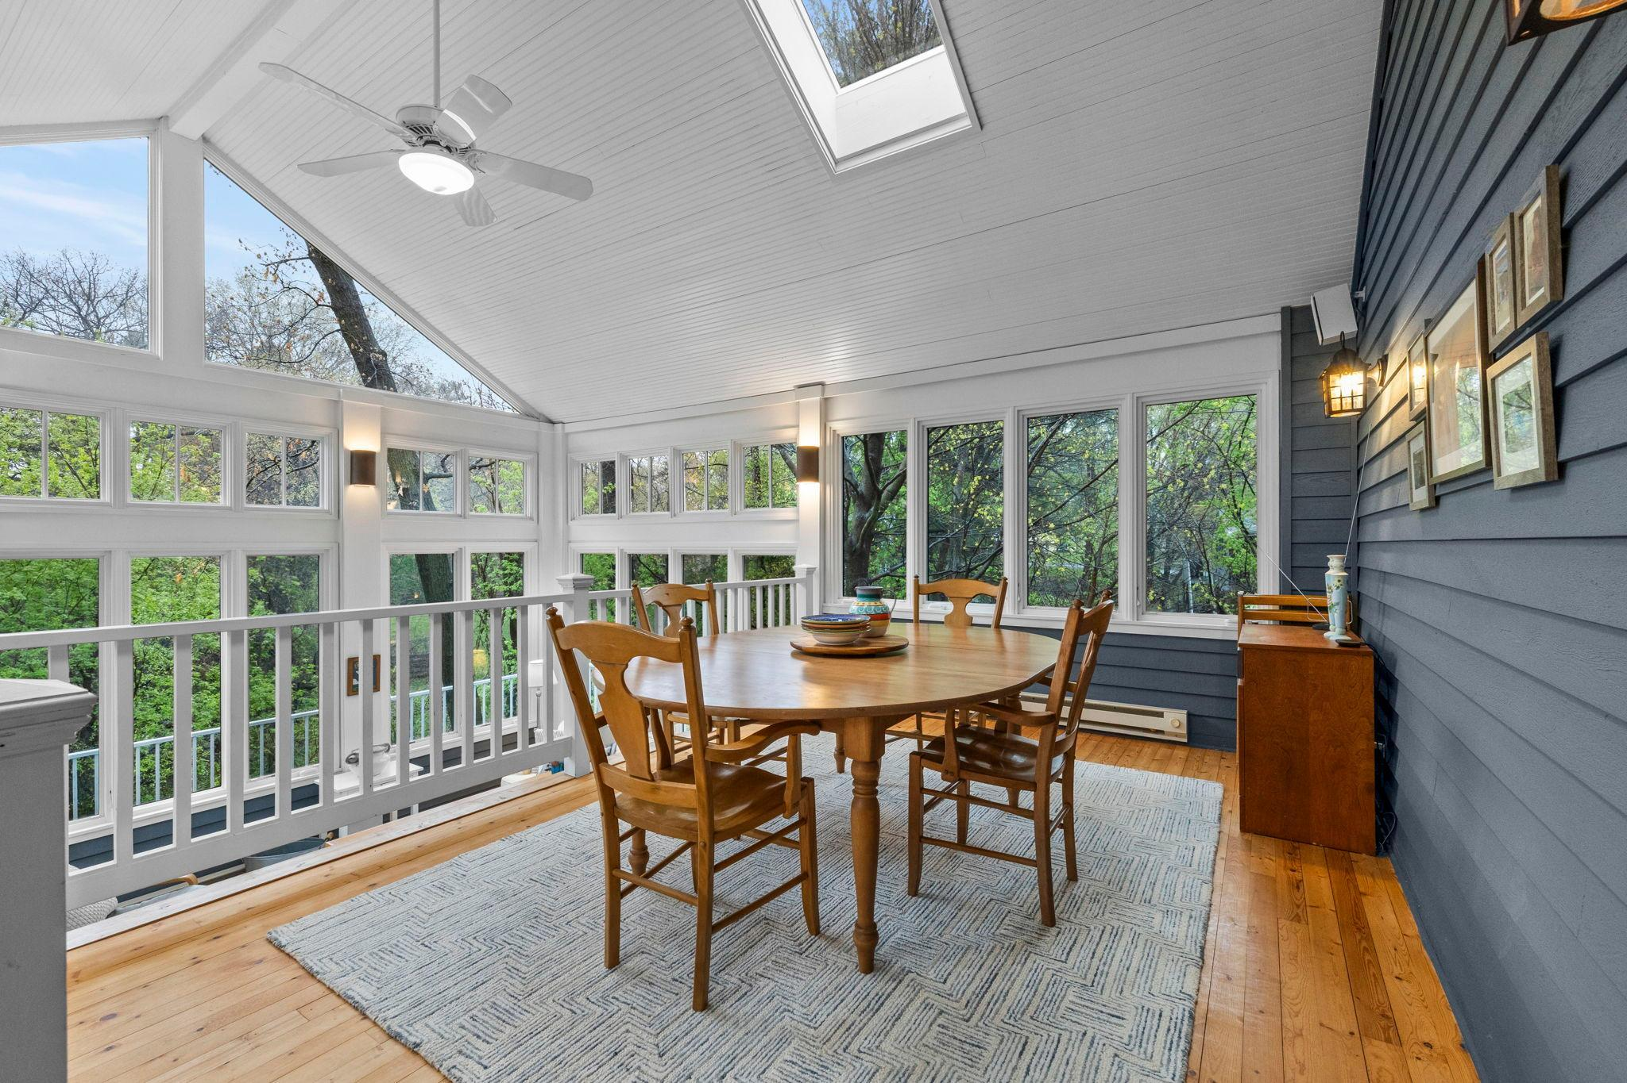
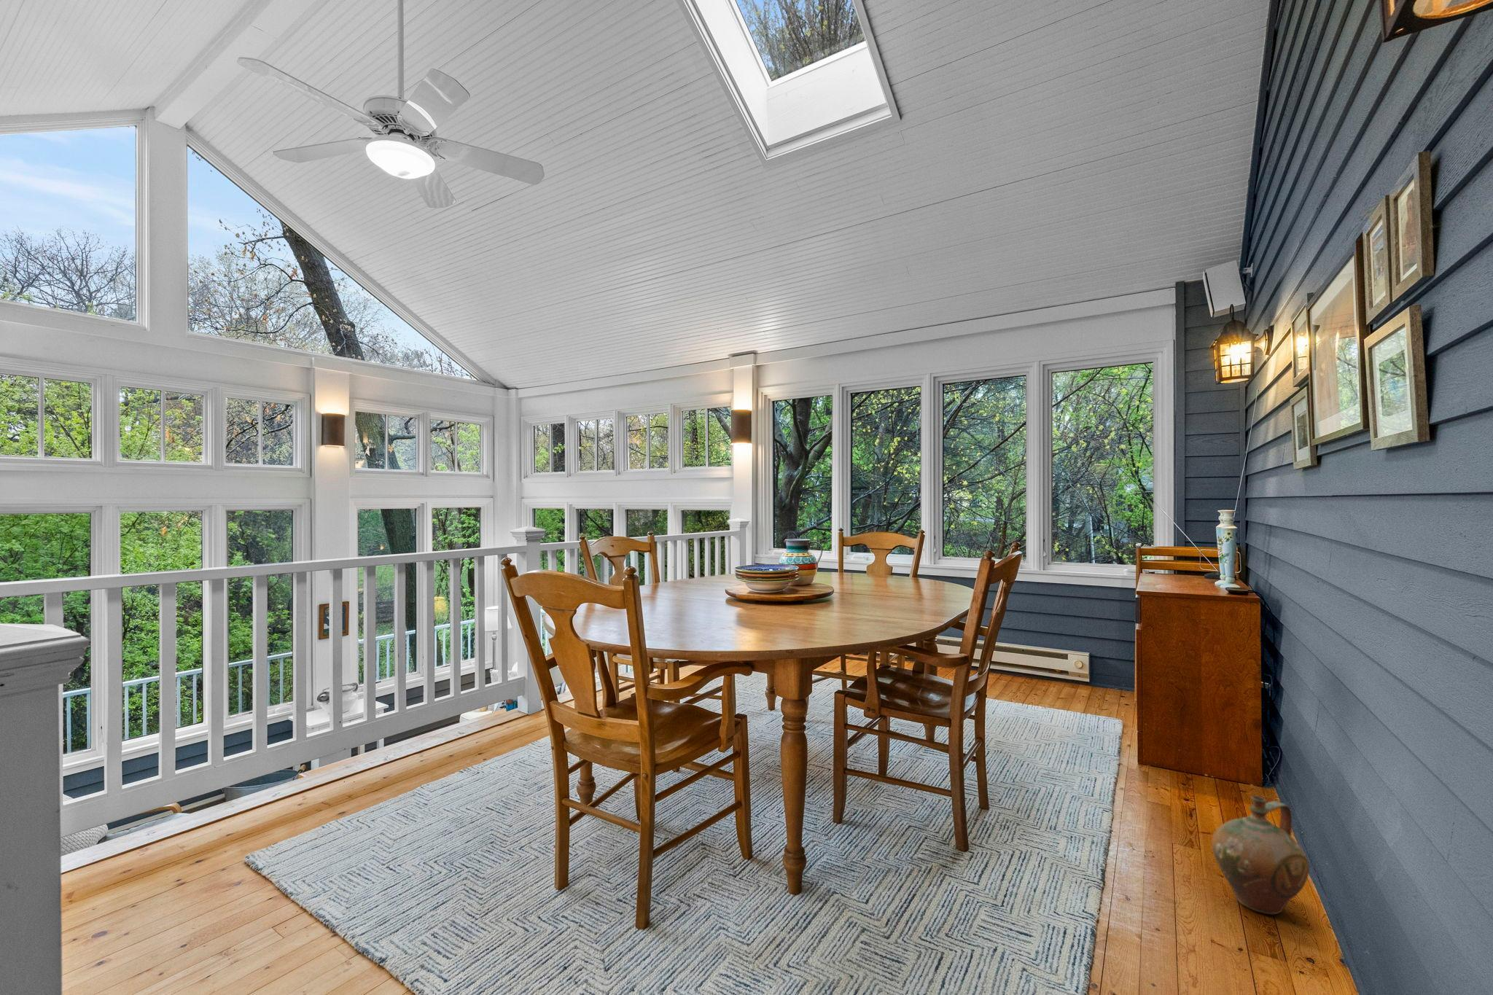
+ ceramic jug [1211,795,1310,915]
